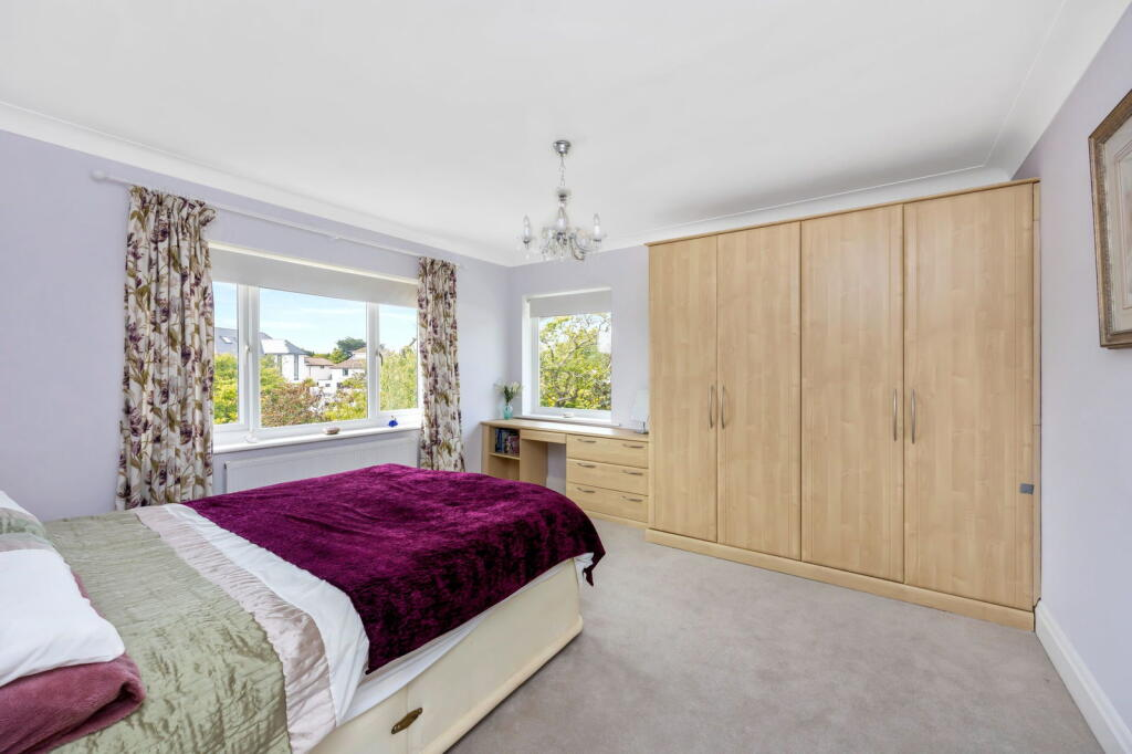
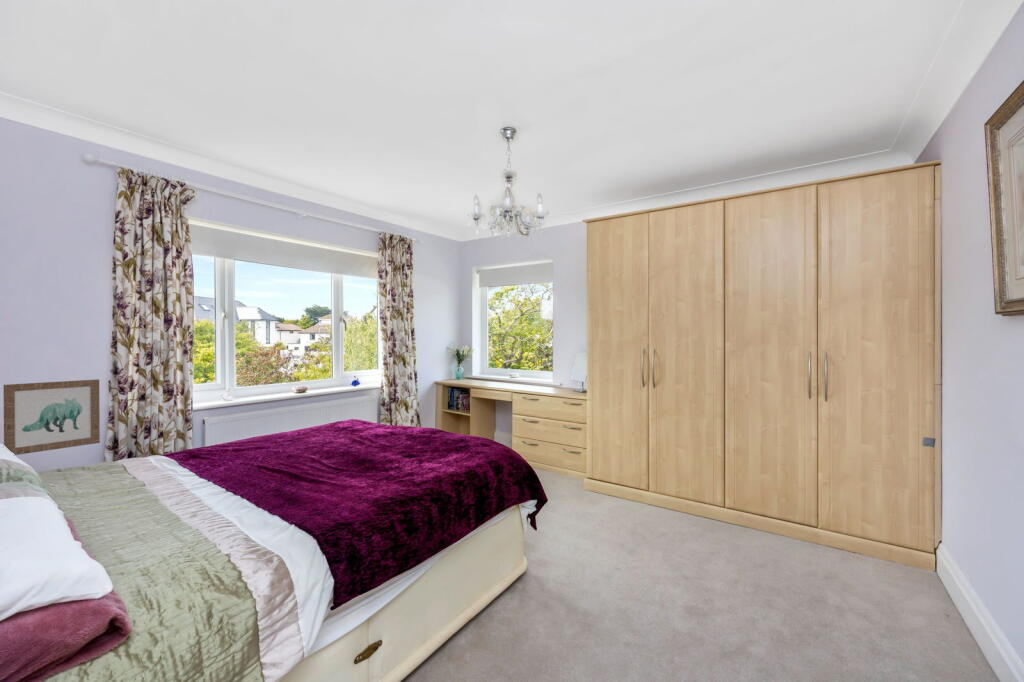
+ wall art [2,378,101,456]
